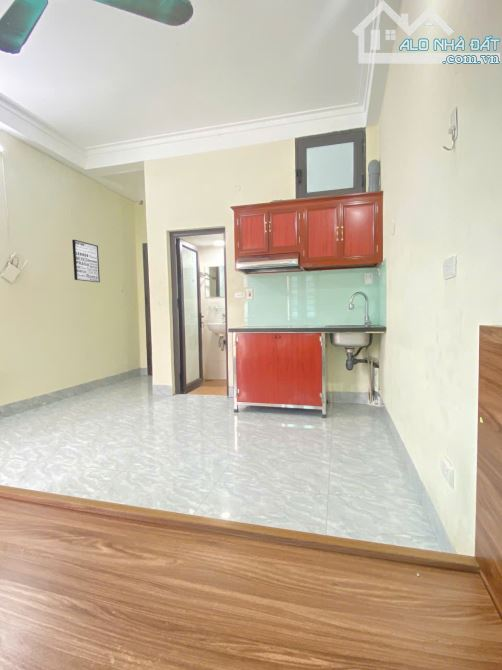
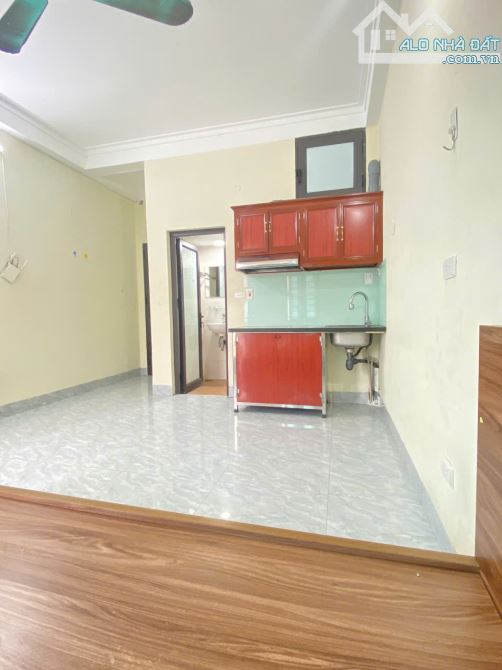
- wall art [71,239,101,283]
